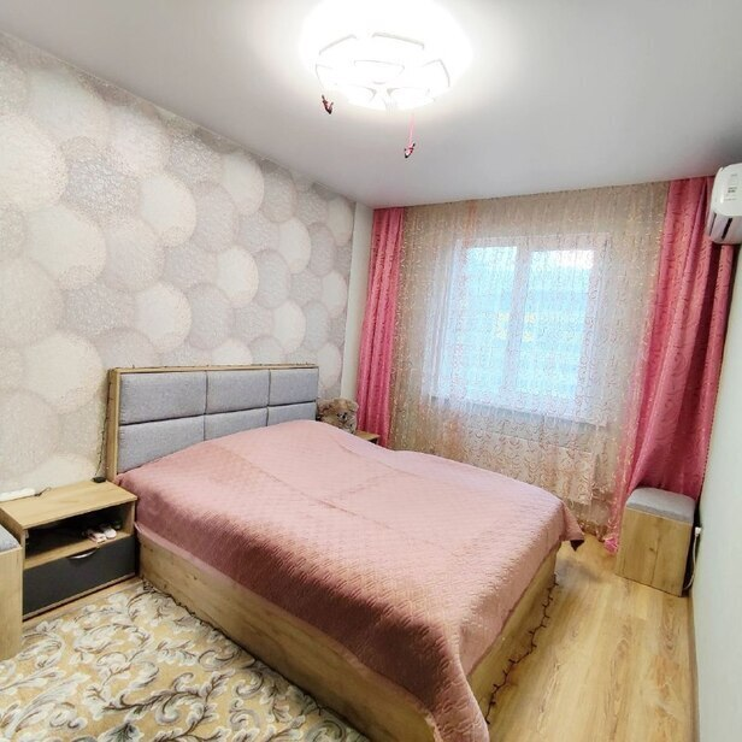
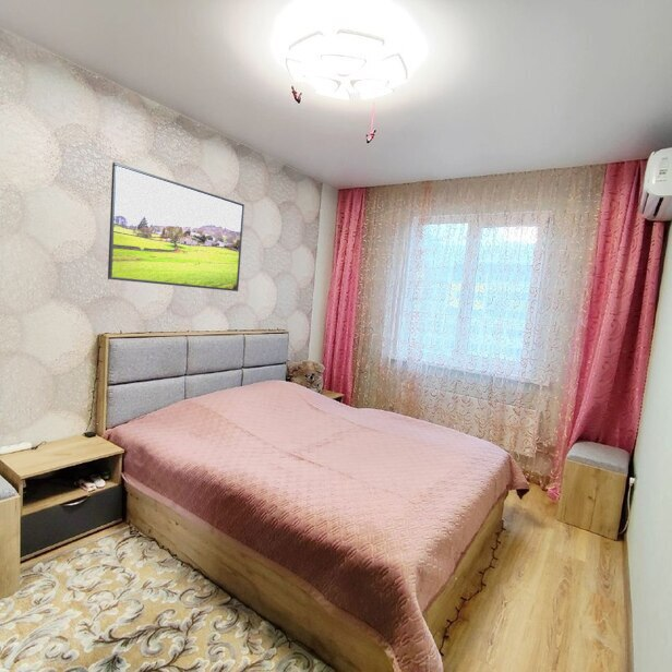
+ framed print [107,161,245,292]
